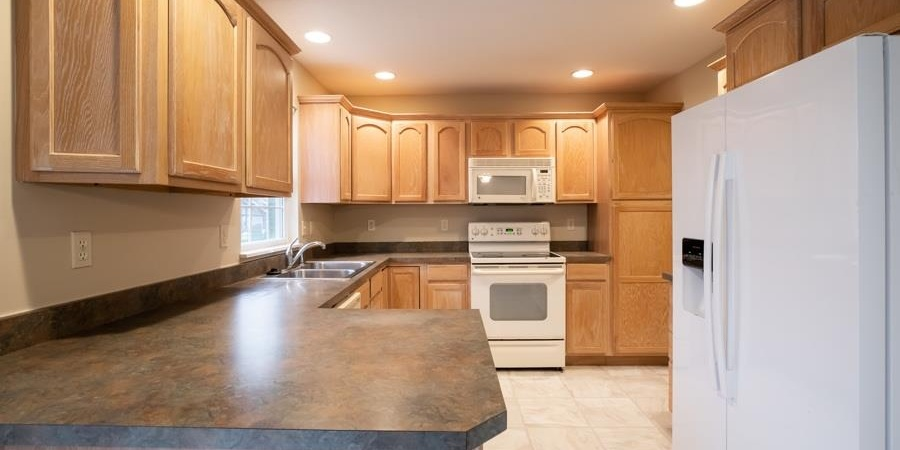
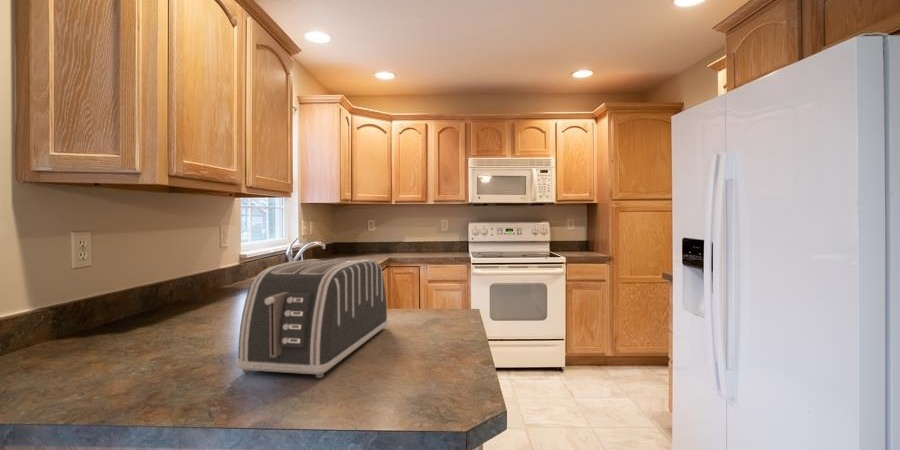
+ toaster [235,258,389,379]
